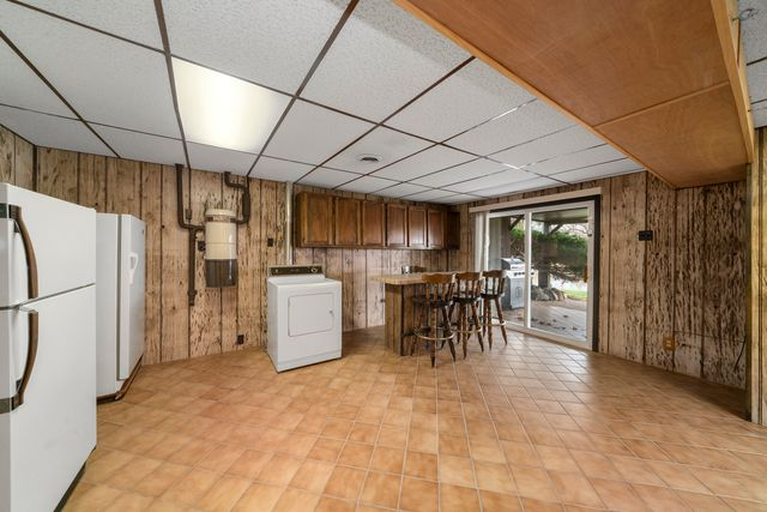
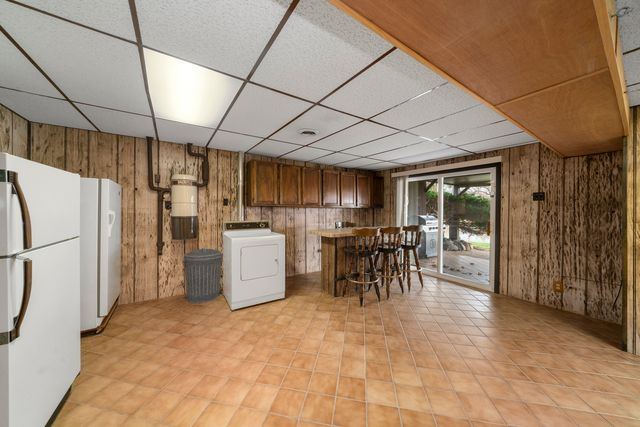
+ trash can [182,247,224,304]
